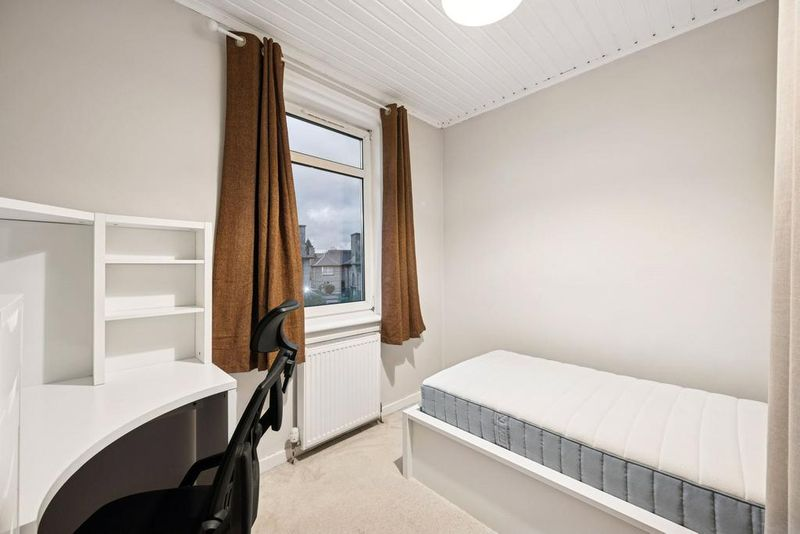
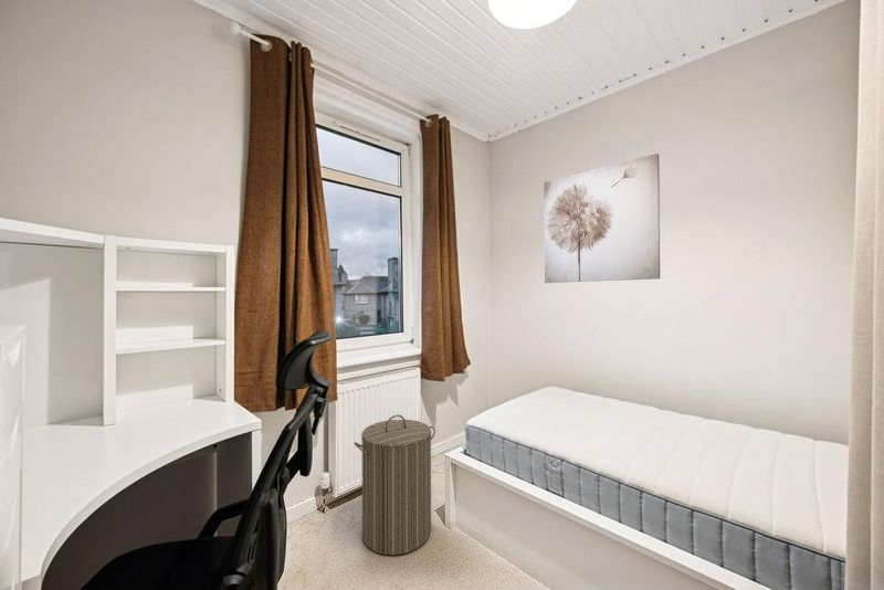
+ wall art [543,152,661,284]
+ laundry hamper [352,413,436,556]
